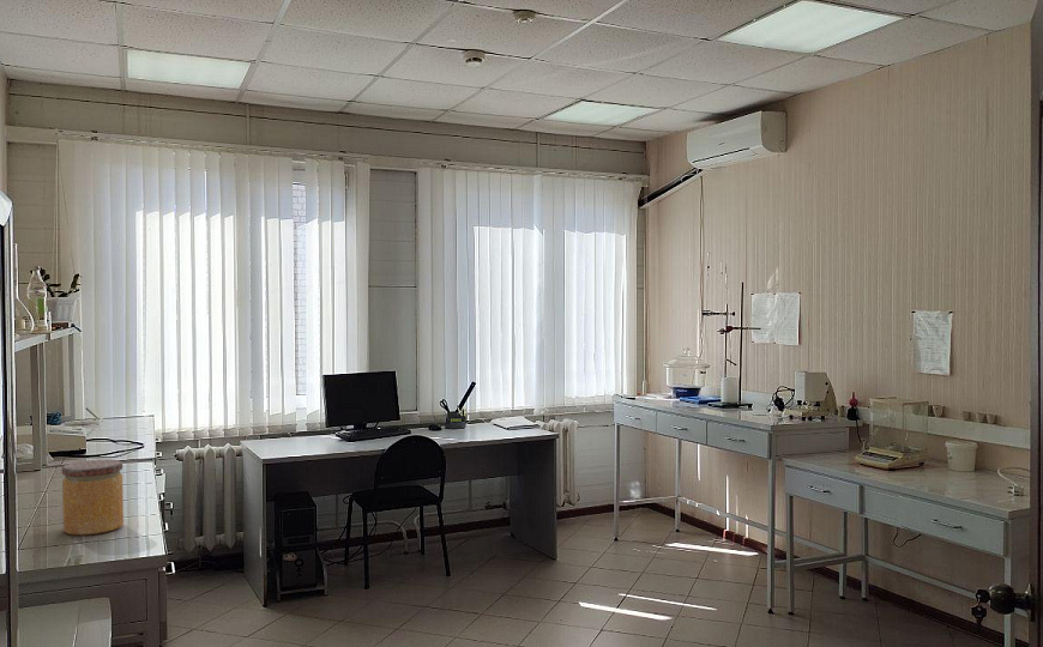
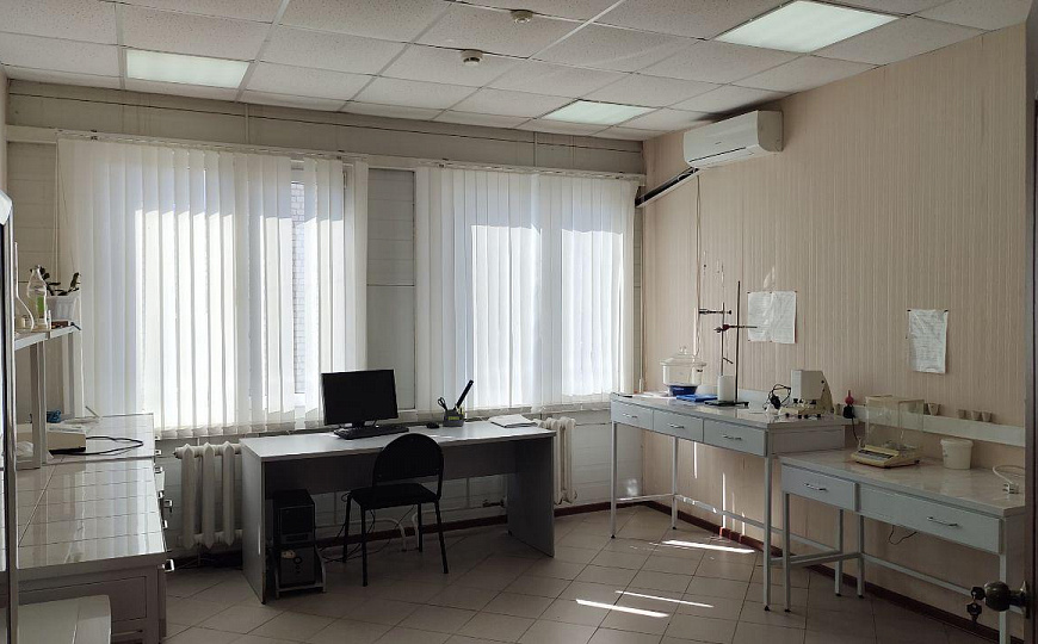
- jar [61,458,125,537]
